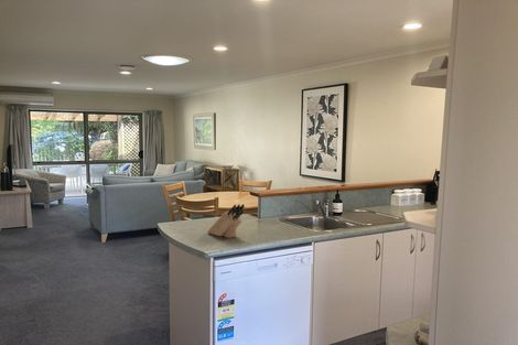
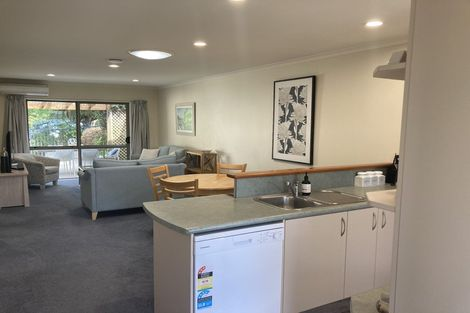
- knife block [206,203,246,239]
